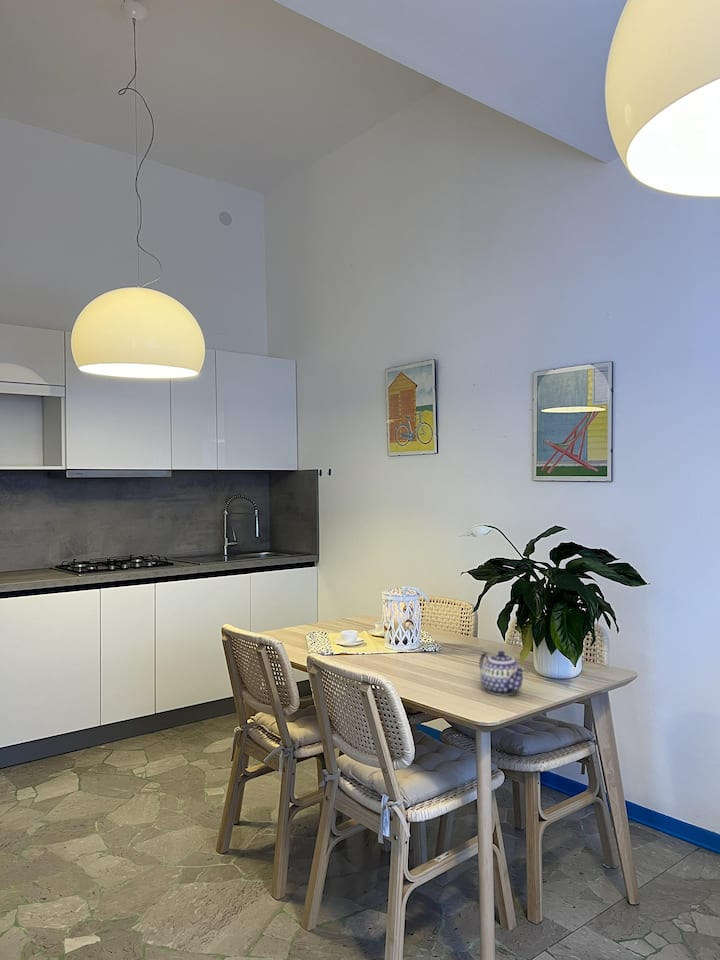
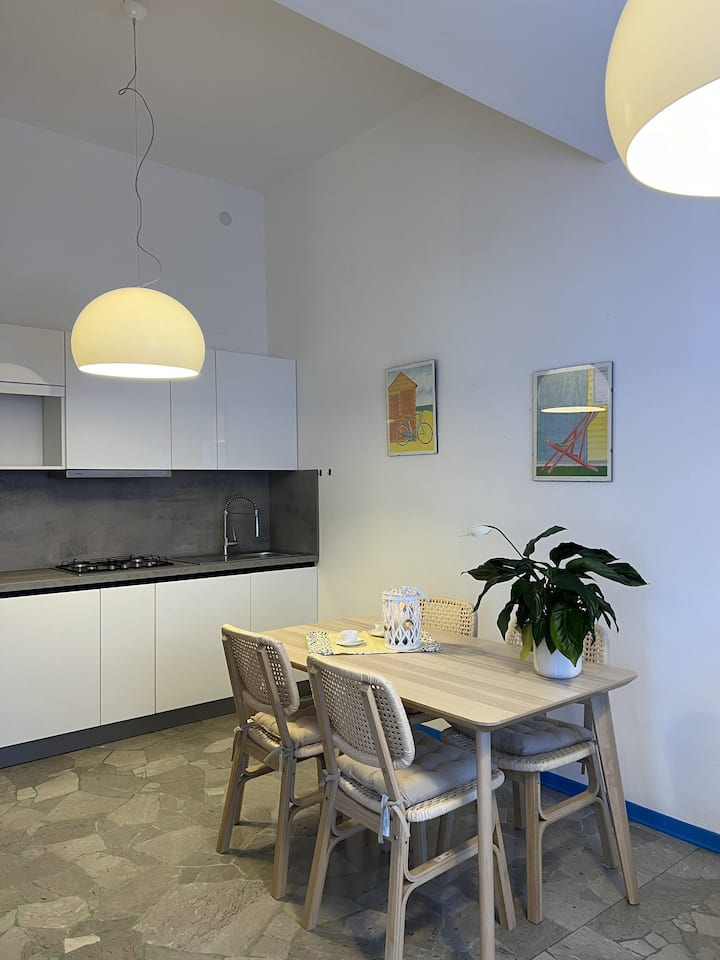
- teapot [478,650,526,696]
